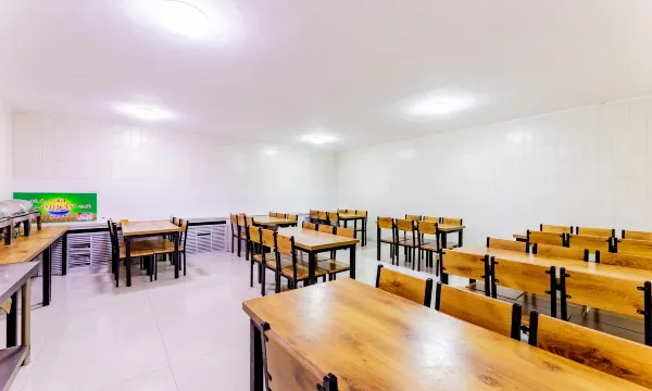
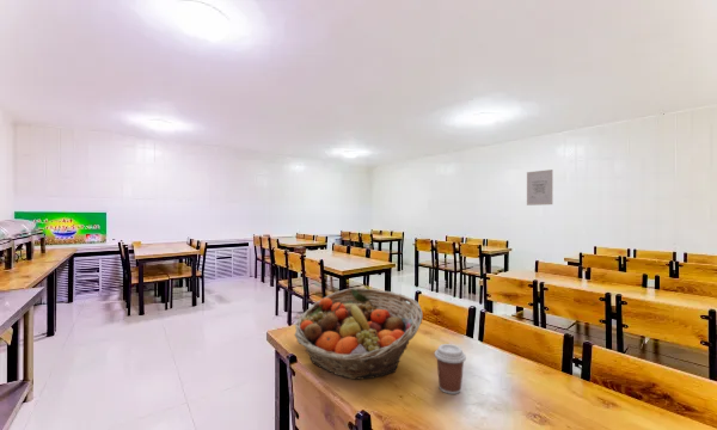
+ coffee cup [434,343,467,395]
+ wall art [526,168,553,207]
+ fruit basket [294,287,424,381]
